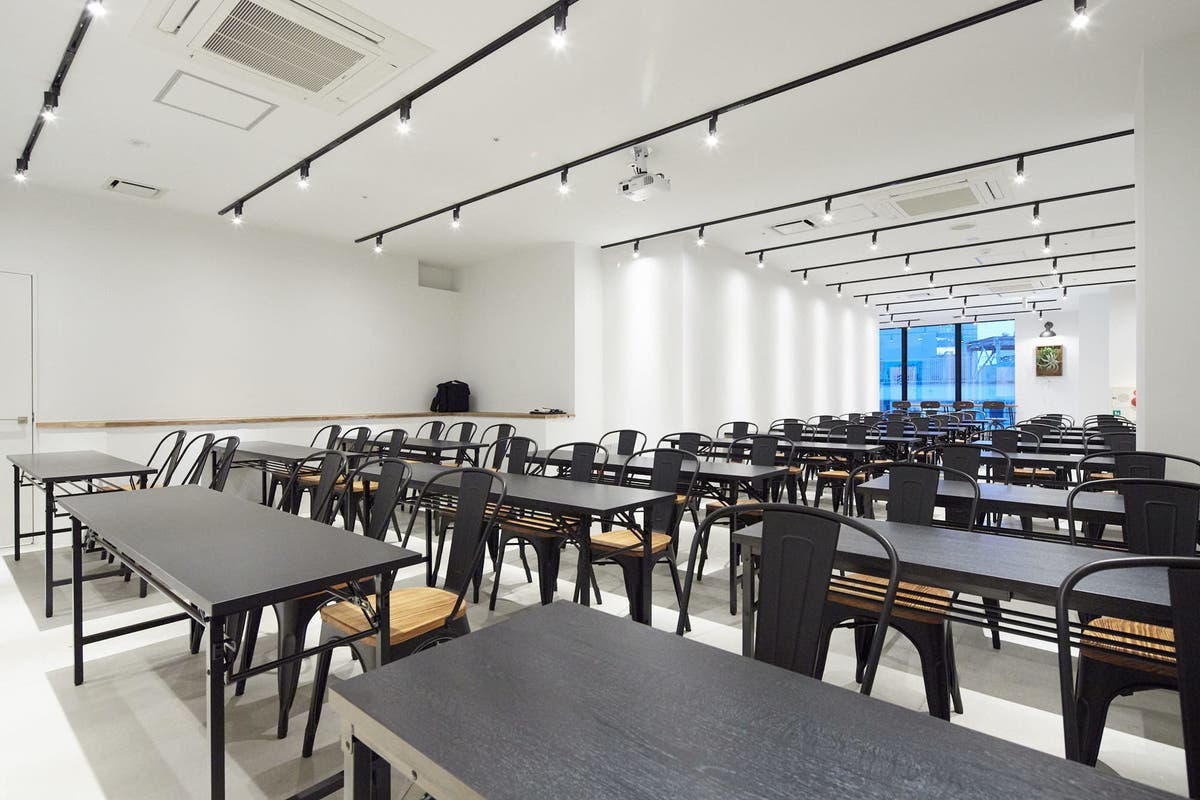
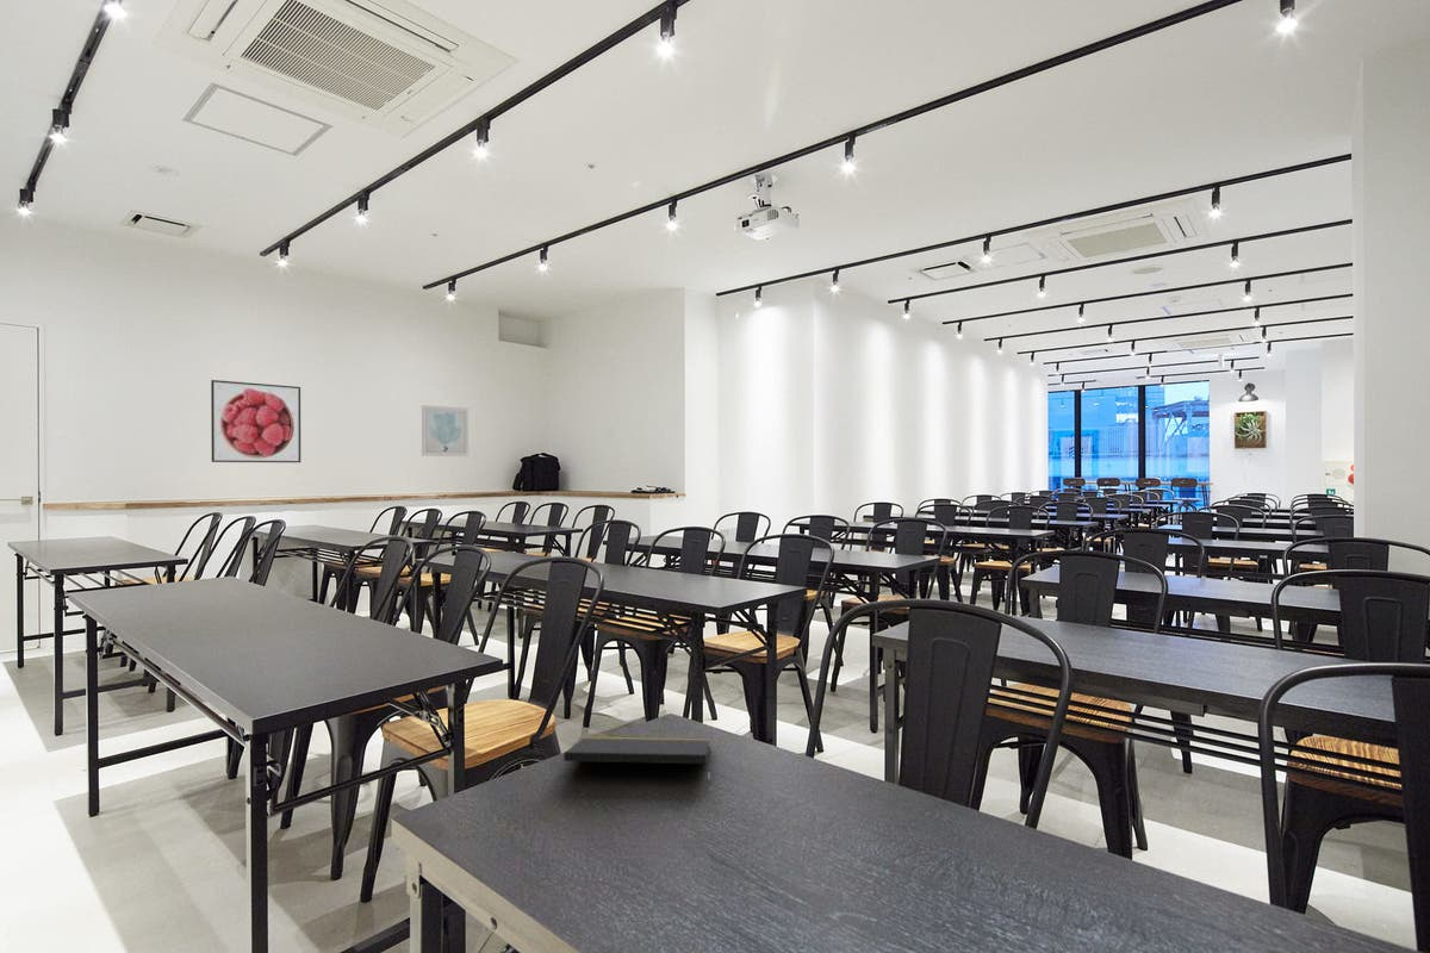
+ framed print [210,379,301,463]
+ wall art [421,404,470,457]
+ notepad [562,735,711,784]
